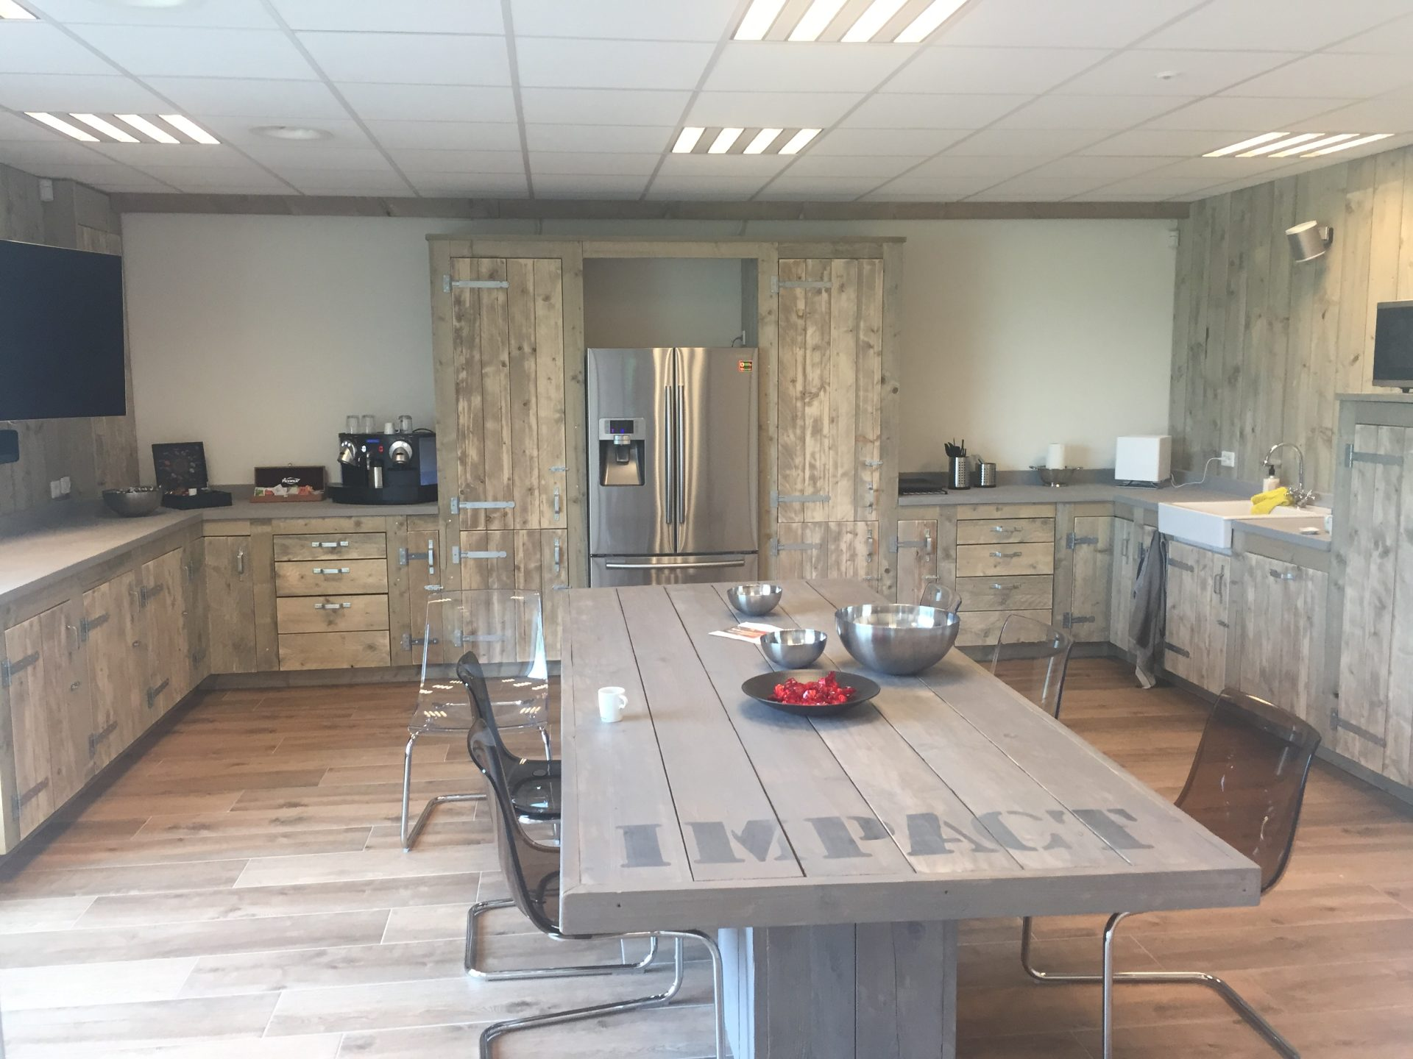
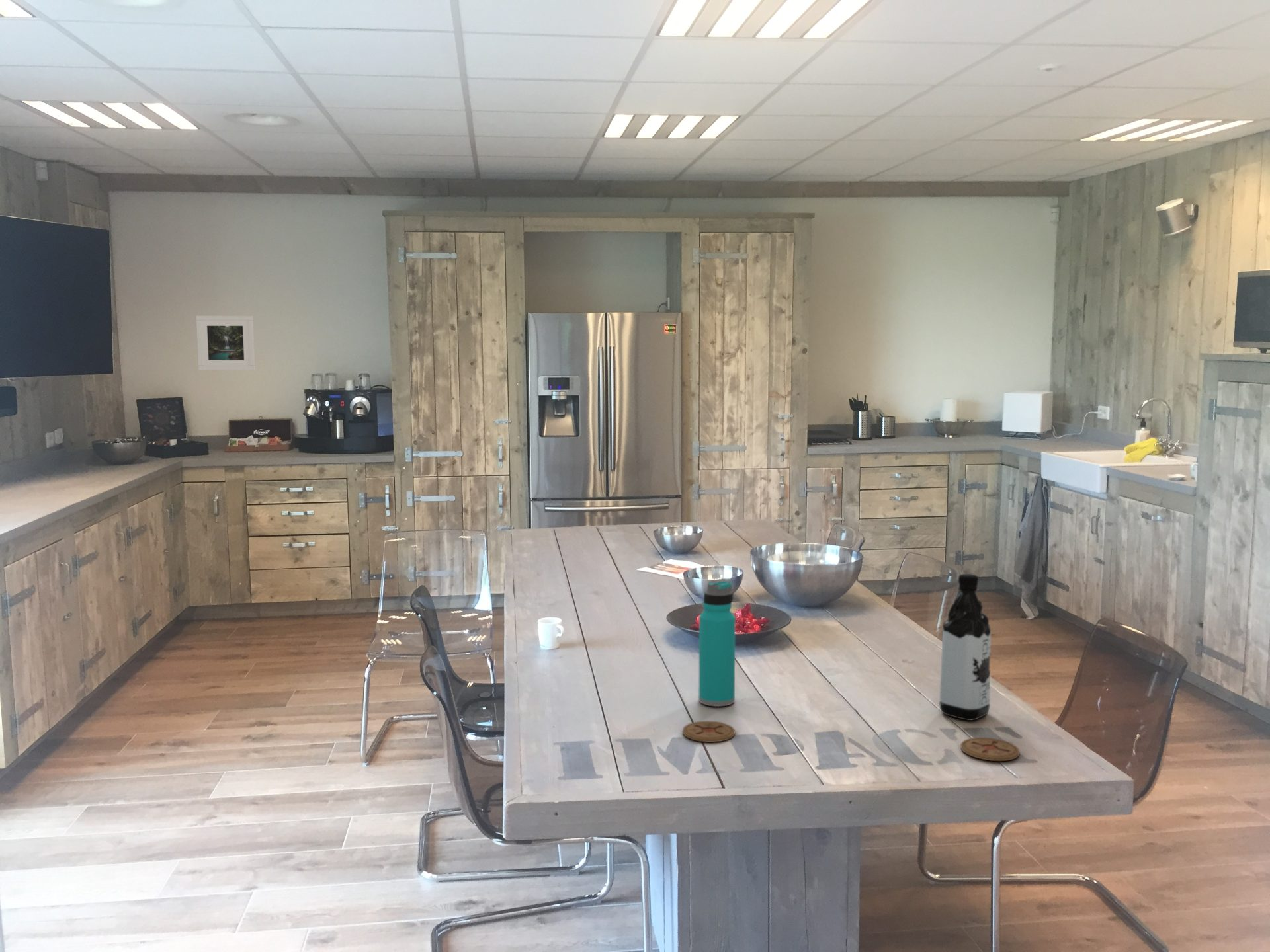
+ coaster [960,737,1020,762]
+ coaster [682,721,736,743]
+ water bottle [939,573,992,721]
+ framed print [196,315,256,371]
+ water bottle [698,580,736,707]
